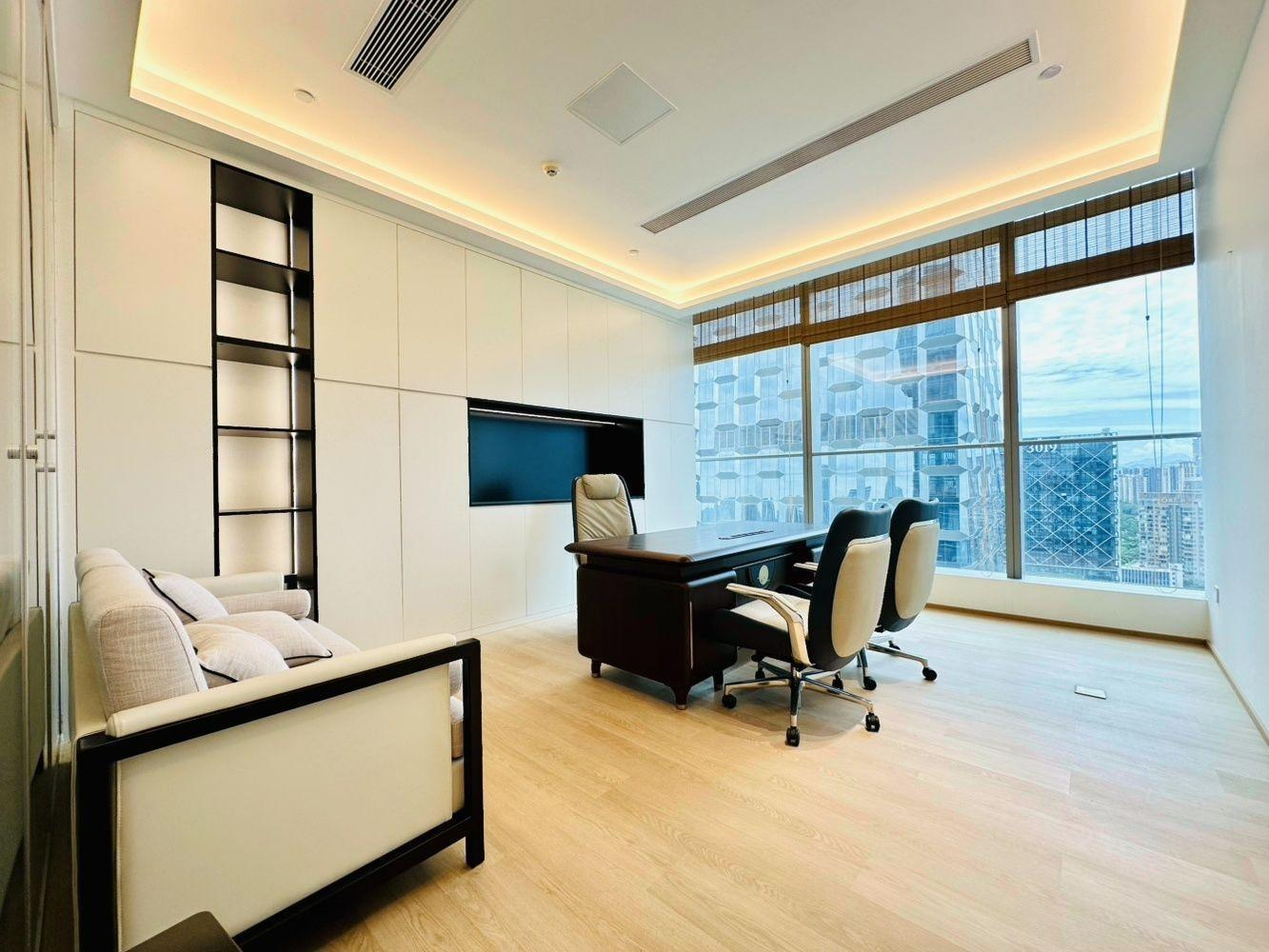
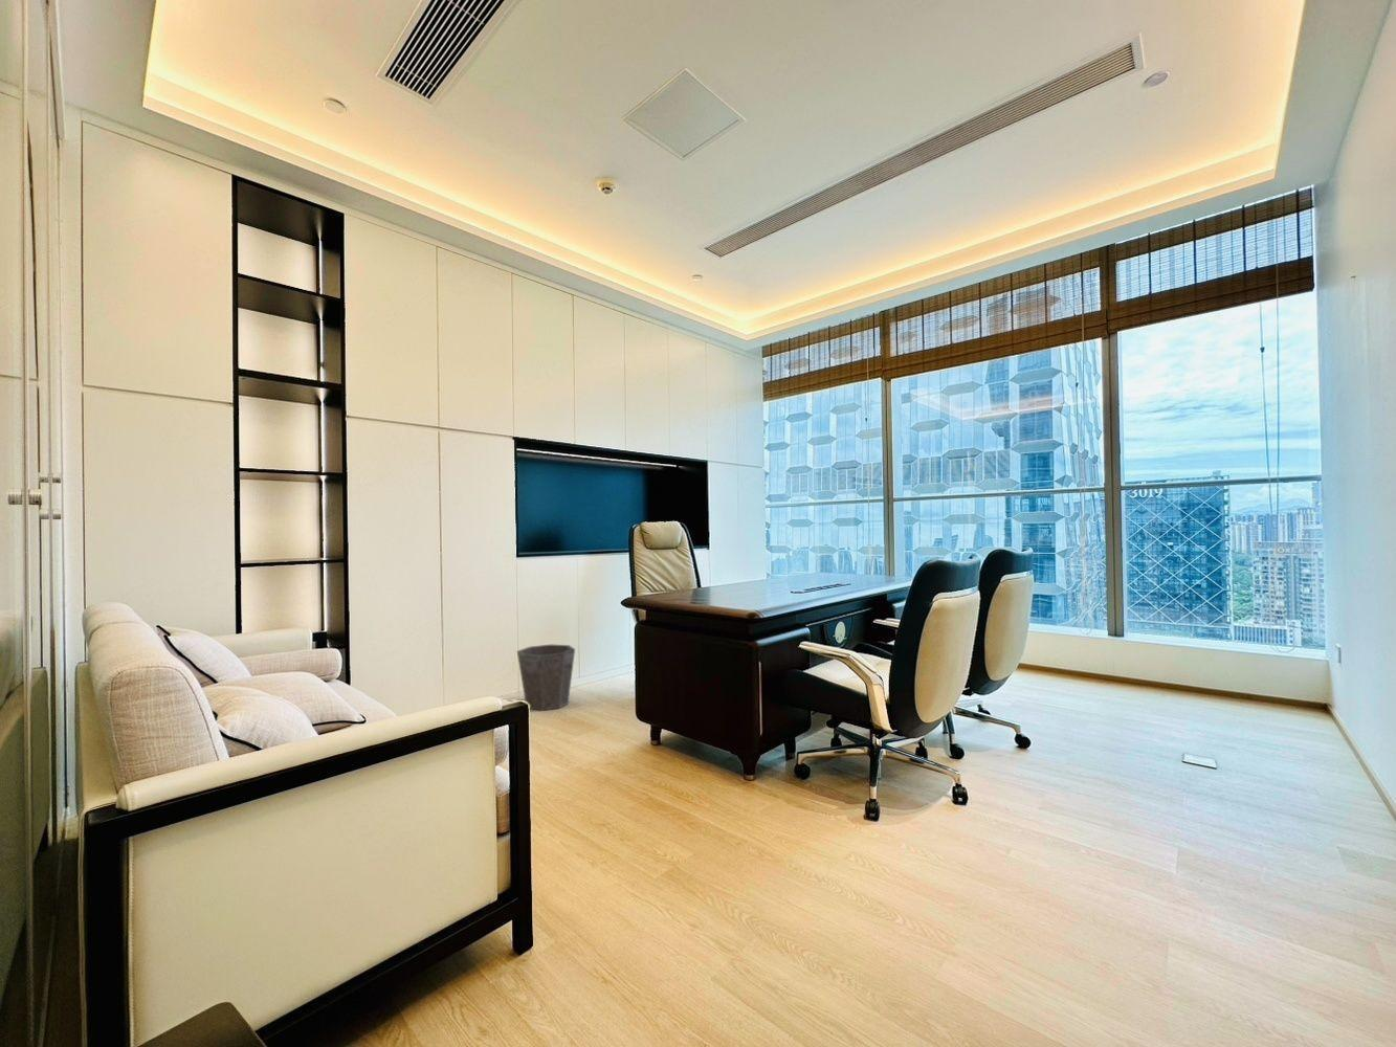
+ waste bin [516,643,576,712]
